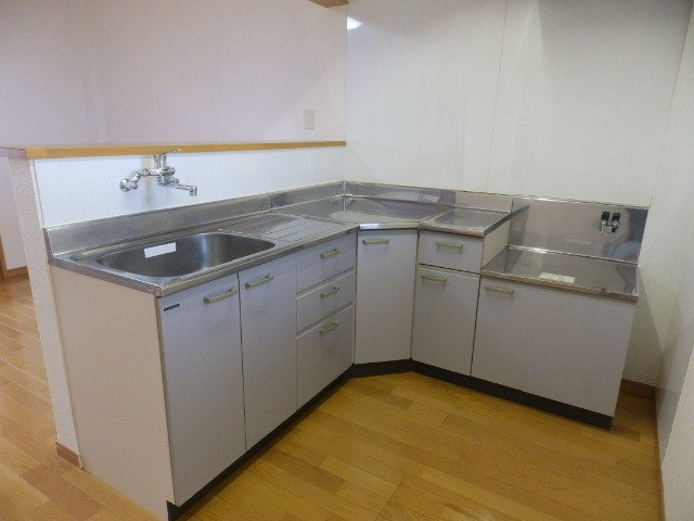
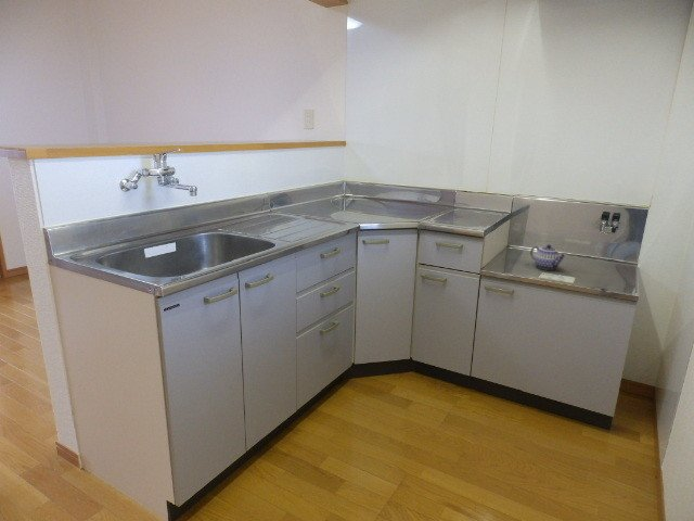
+ teapot [529,244,568,271]
